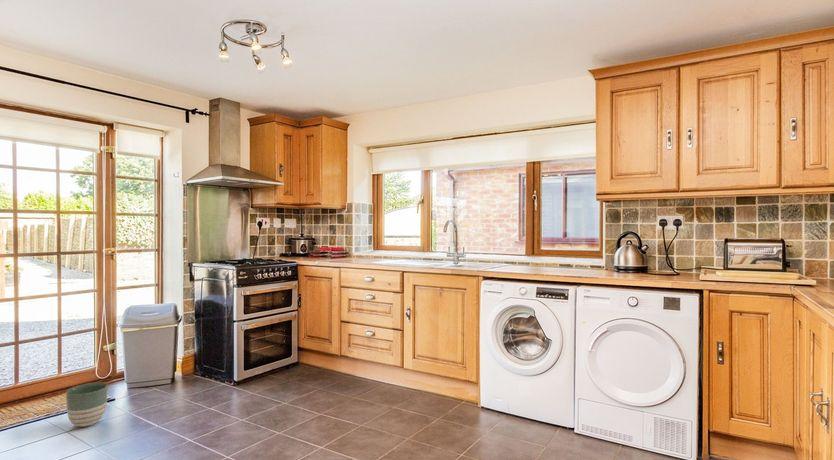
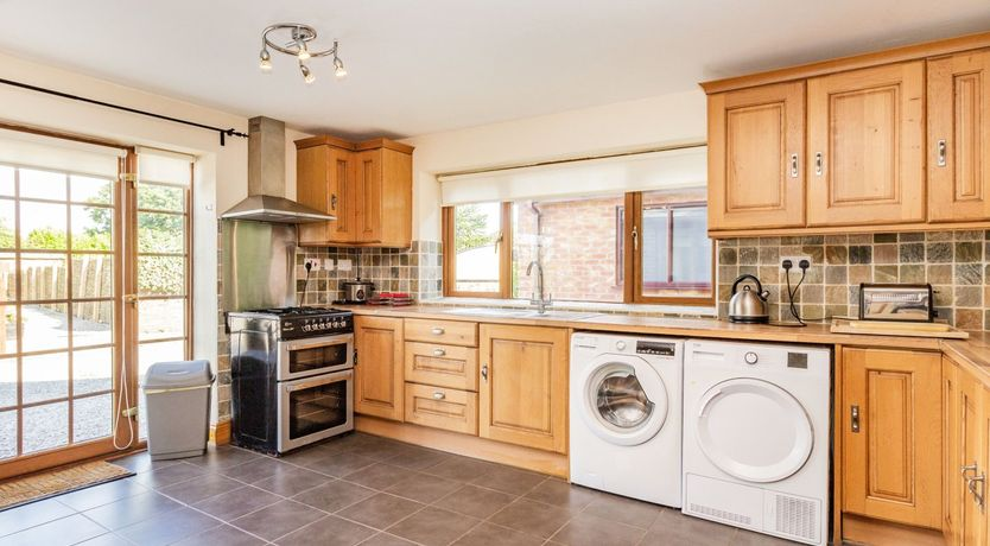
- planter [65,381,109,428]
